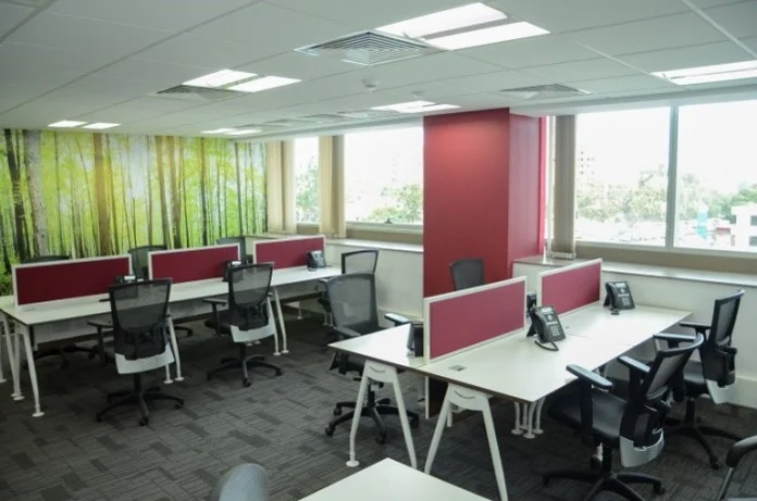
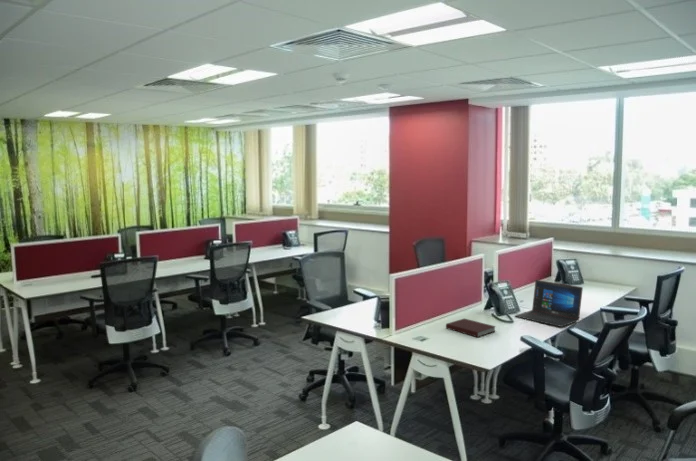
+ laptop [514,279,584,328]
+ notebook [445,318,497,338]
